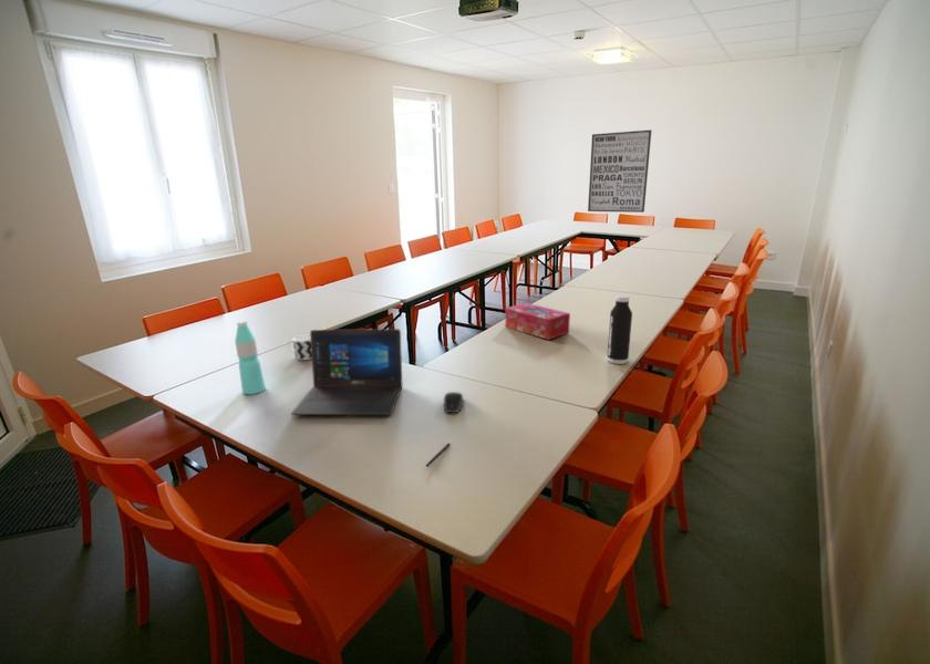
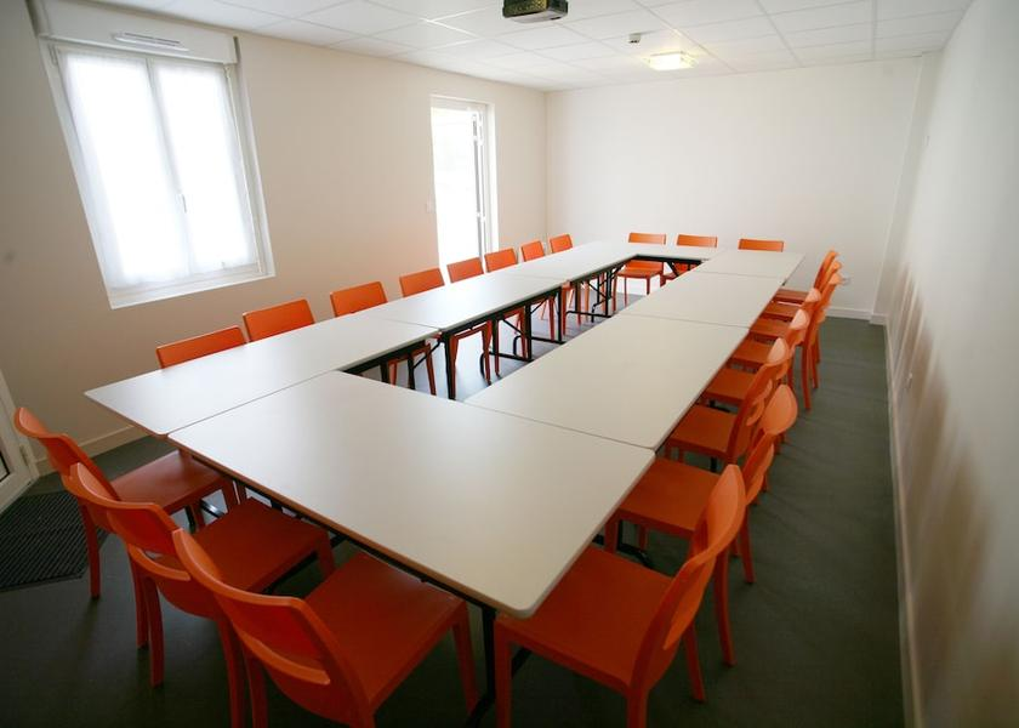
- water bottle [606,294,633,365]
- computer mouse [443,391,465,414]
- pen [425,443,451,468]
- cup [287,334,312,361]
- water bottle [234,319,267,395]
- tissue box [505,302,571,341]
- wall art [587,128,652,214]
- laptop [290,328,403,416]
